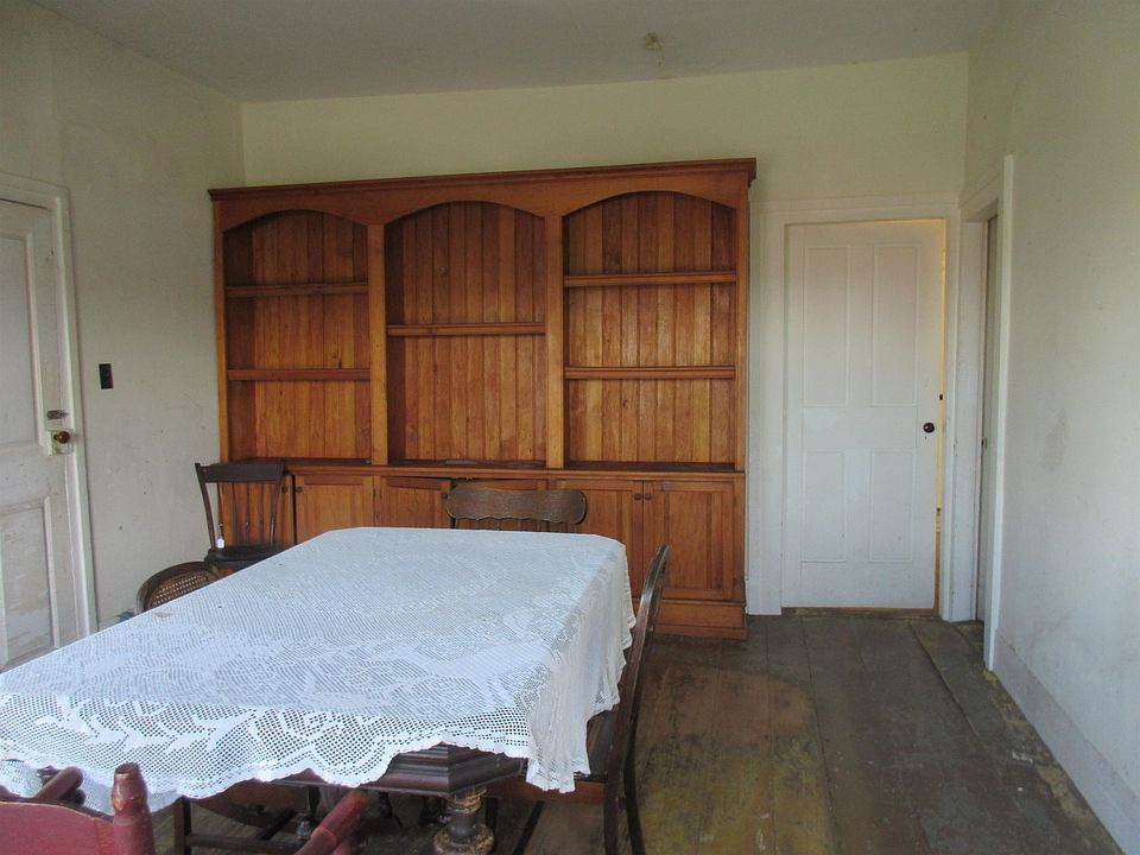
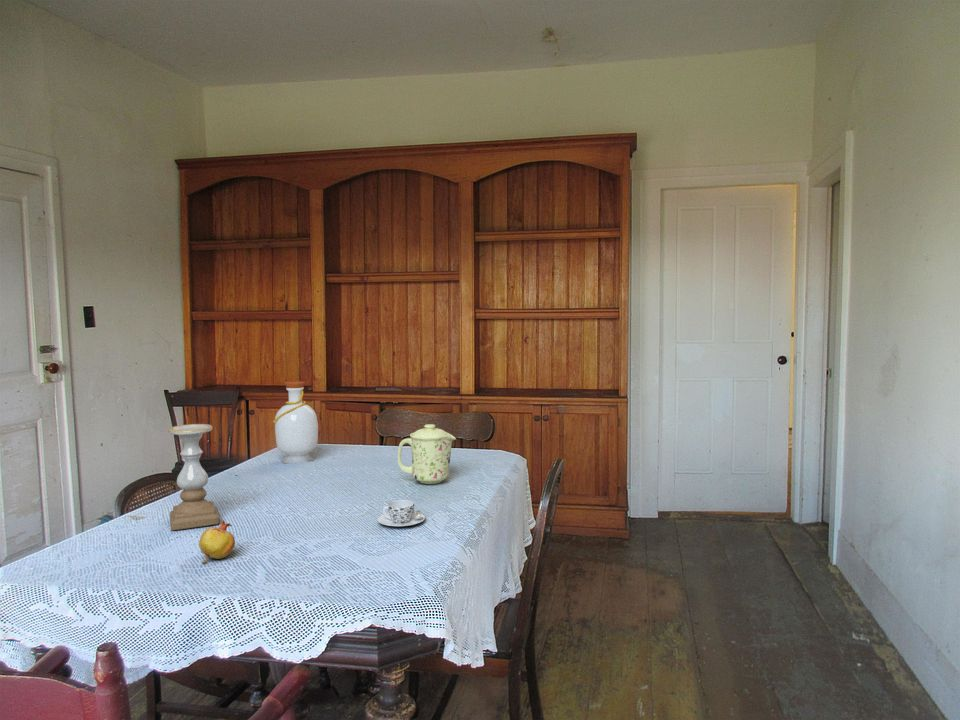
+ bottle [272,380,319,465]
+ mug [397,423,457,485]
+ candle holder [167,423,220,531]
+ fruit [198,518,236,565]
+ teacup [377,499,426,527]
